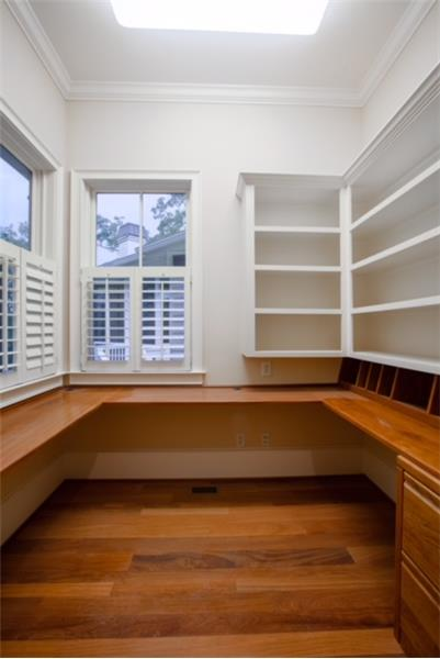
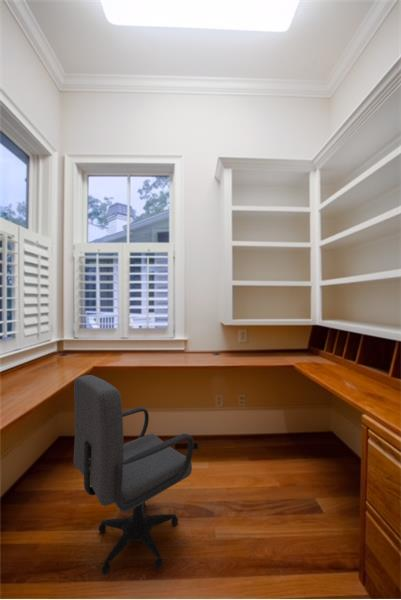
+ office chair [73,374,195,576]
